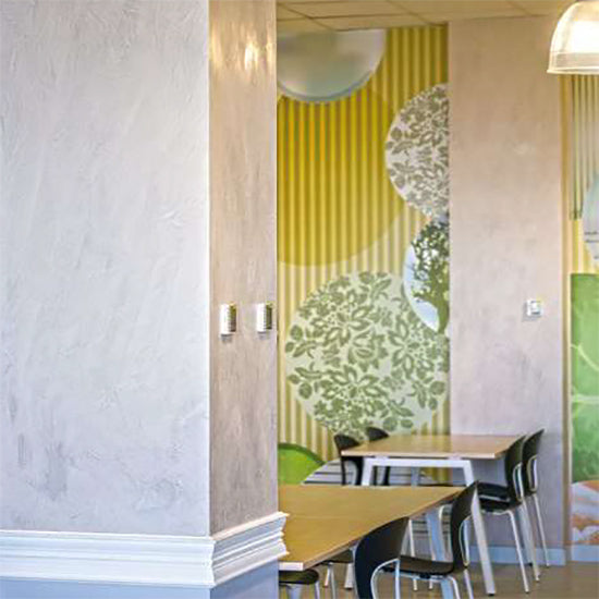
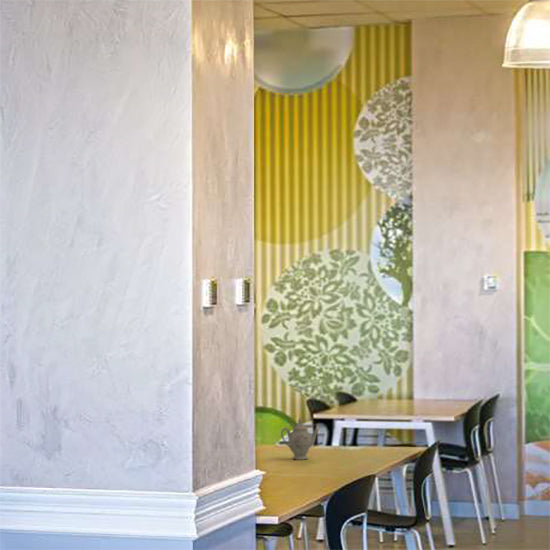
+ chinaware [280,417,320,461]
